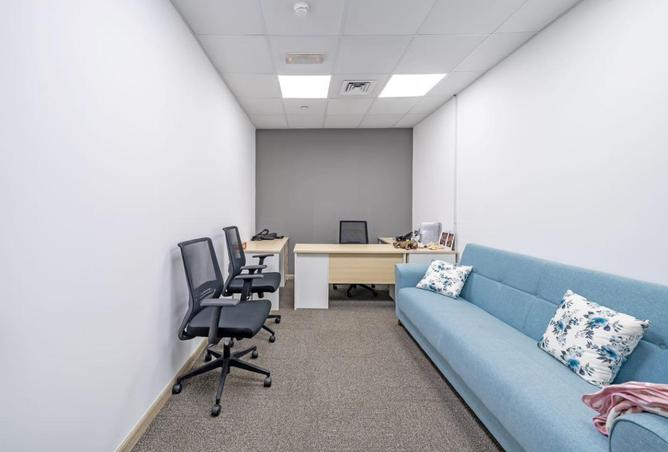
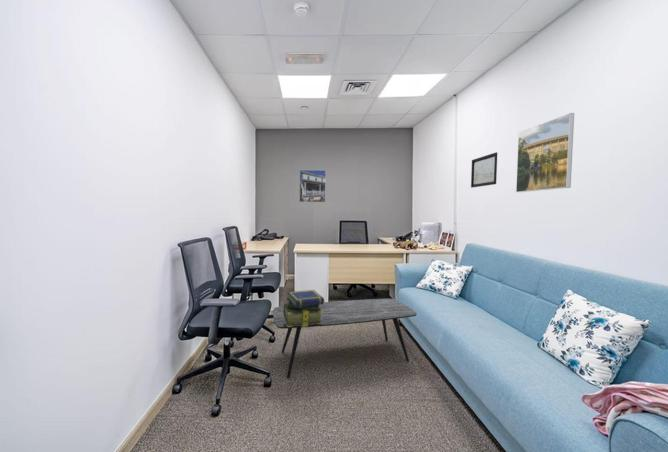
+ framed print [298,169,327,203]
+ wall art [470,151,498,189]
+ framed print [515,112,575,193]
+ stack of books [283,289,325,328]
+ coffee table [272,298,418,379]
